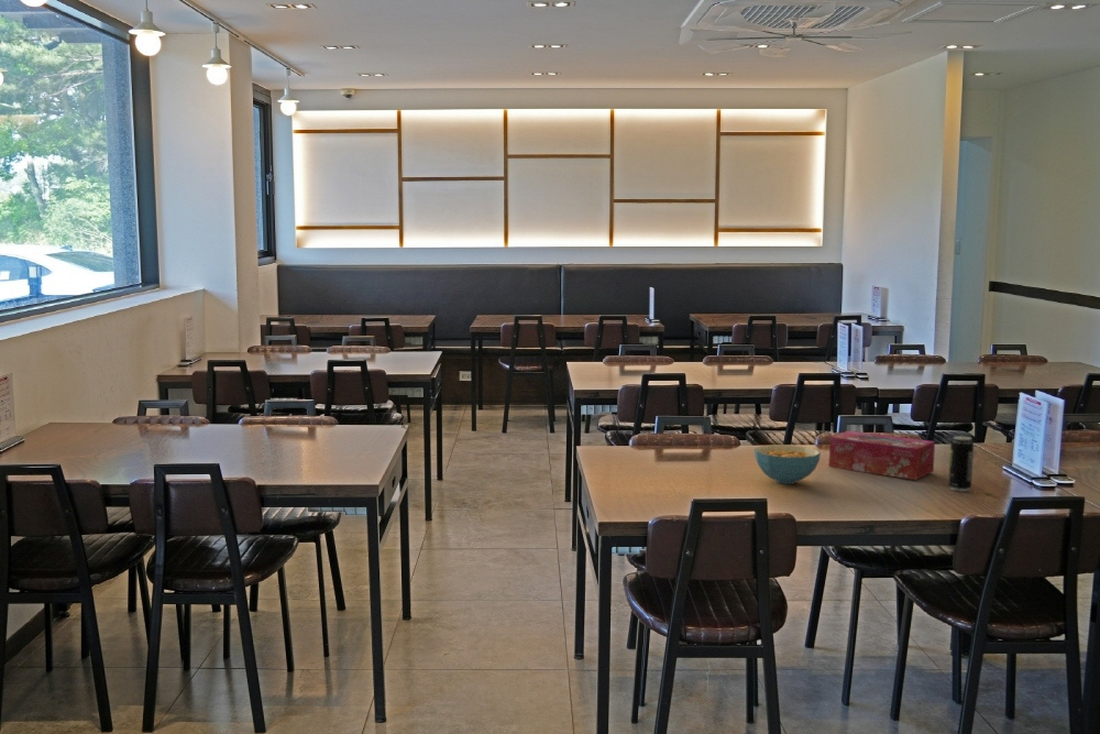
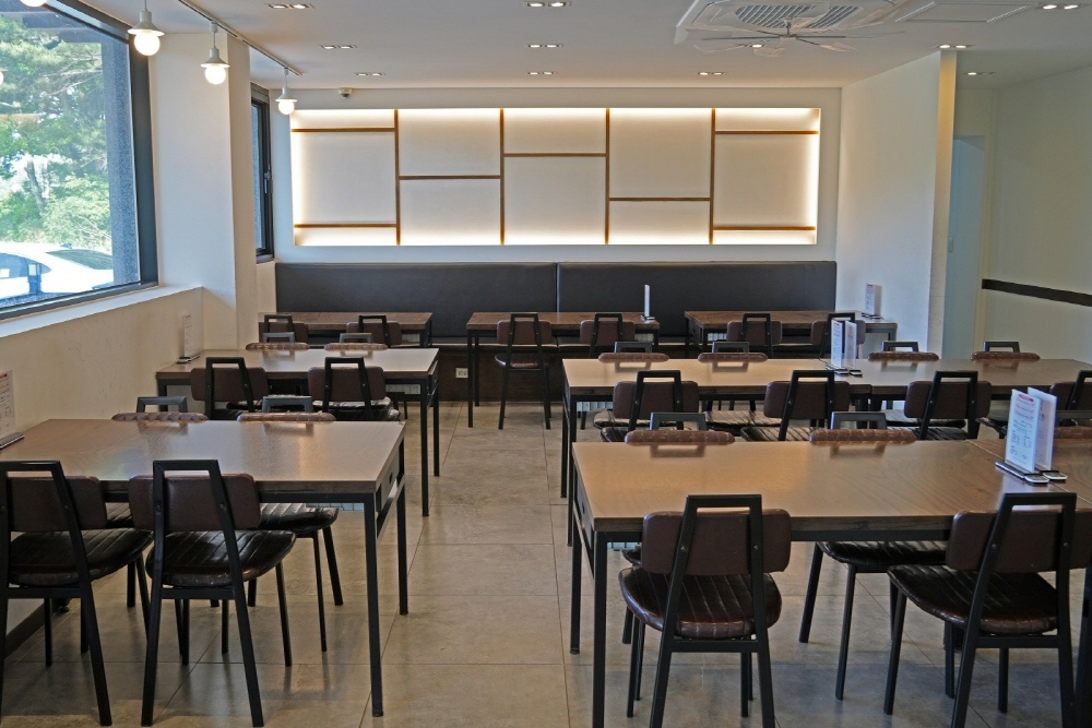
- tissue box [828,430,936,481]
- beverage can [947,435,975,493]
- cereal bowl [754,443,822,485]
